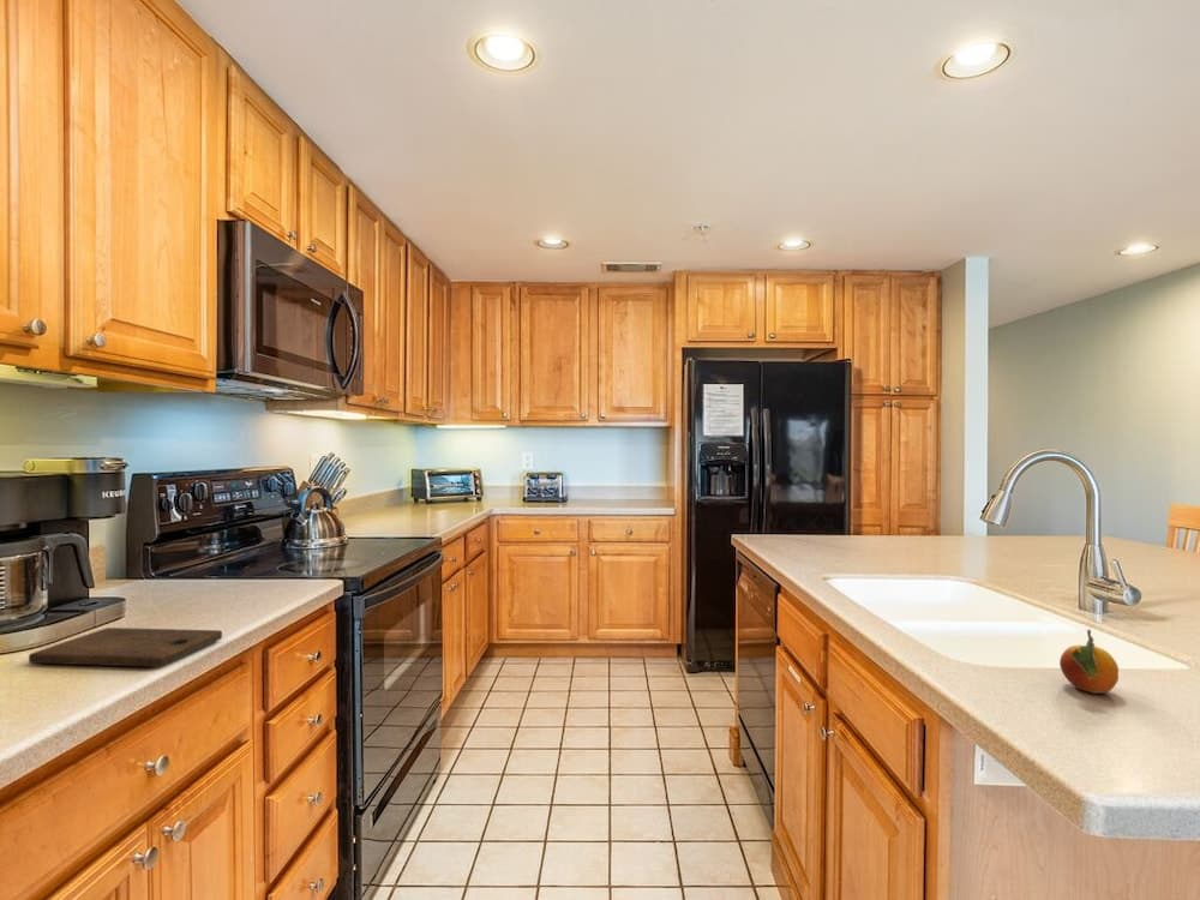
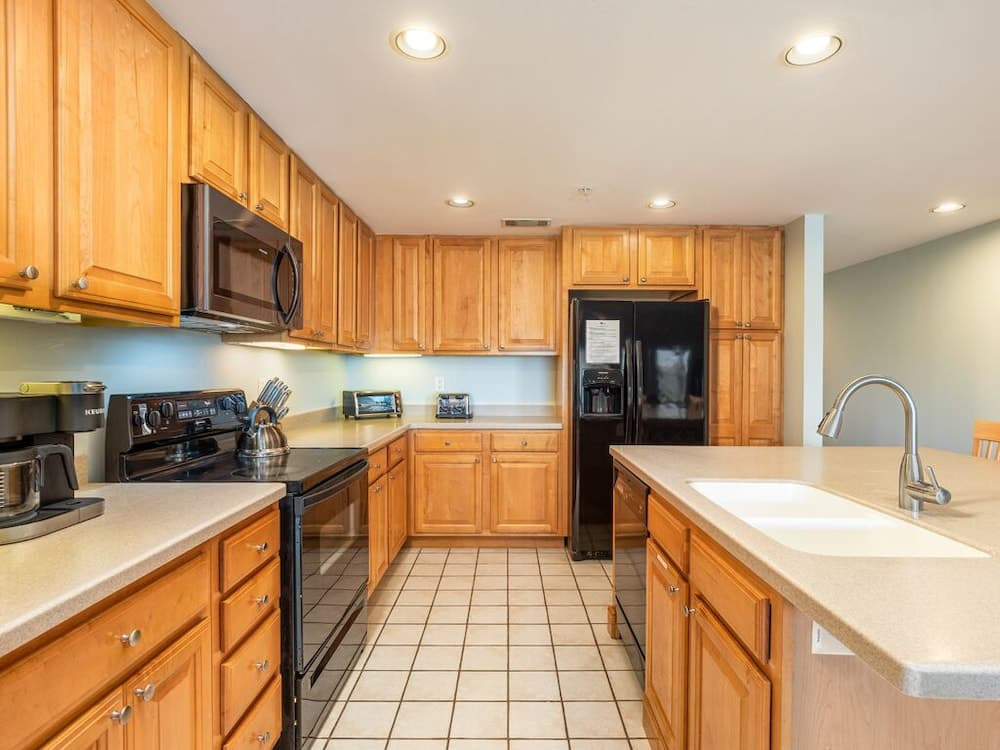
- fruit [1058,629,1120,695]
- cutting board [28,626,223,668]
